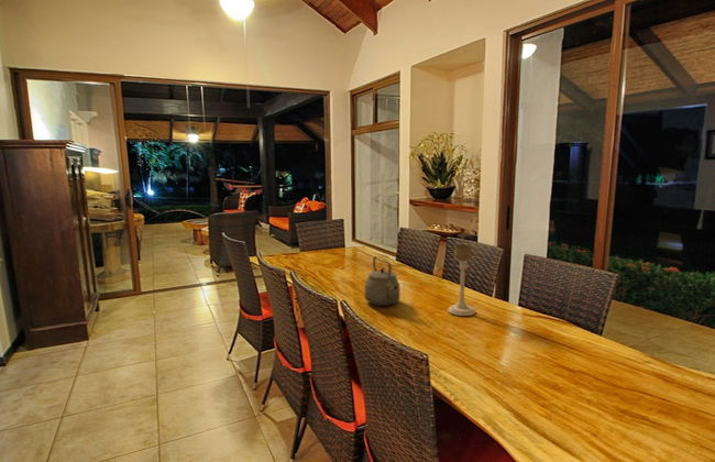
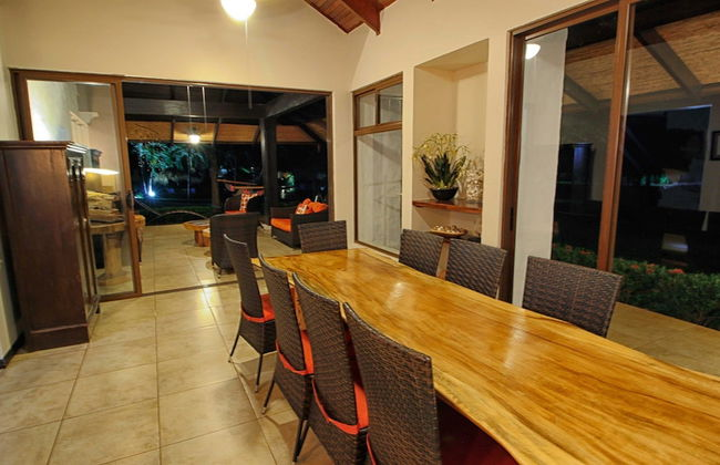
- tea kettle [364,255,400,307]
- candle holder [447,244,477,317]
